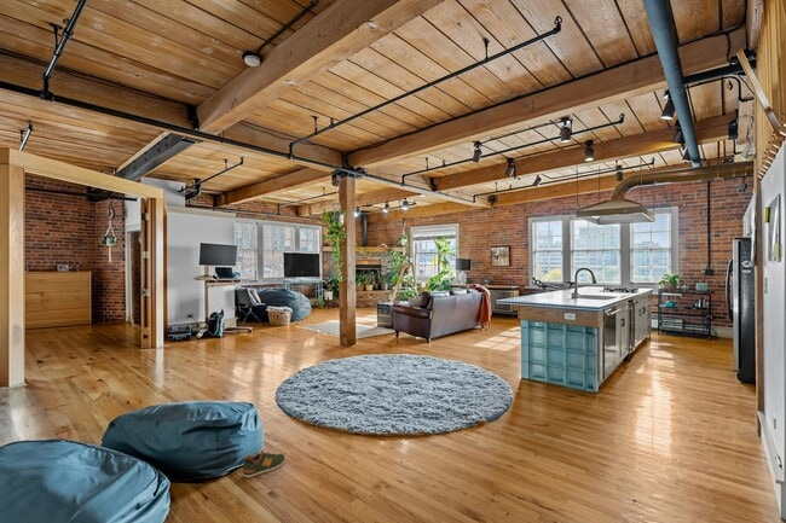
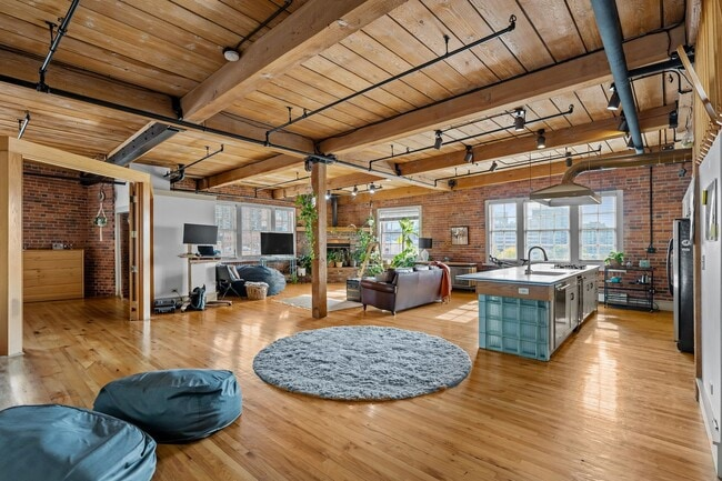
- shoe [241,451,285,480]
